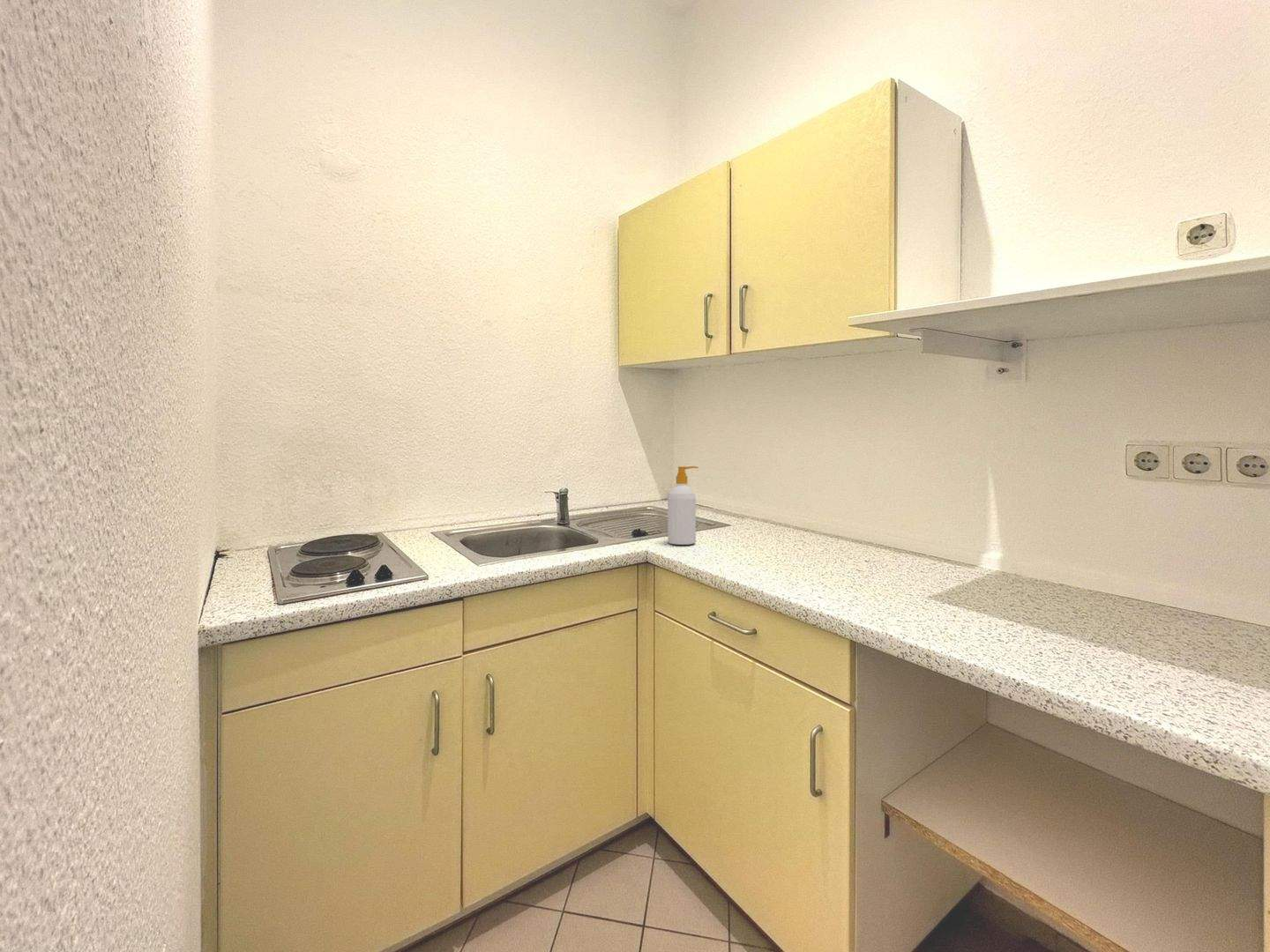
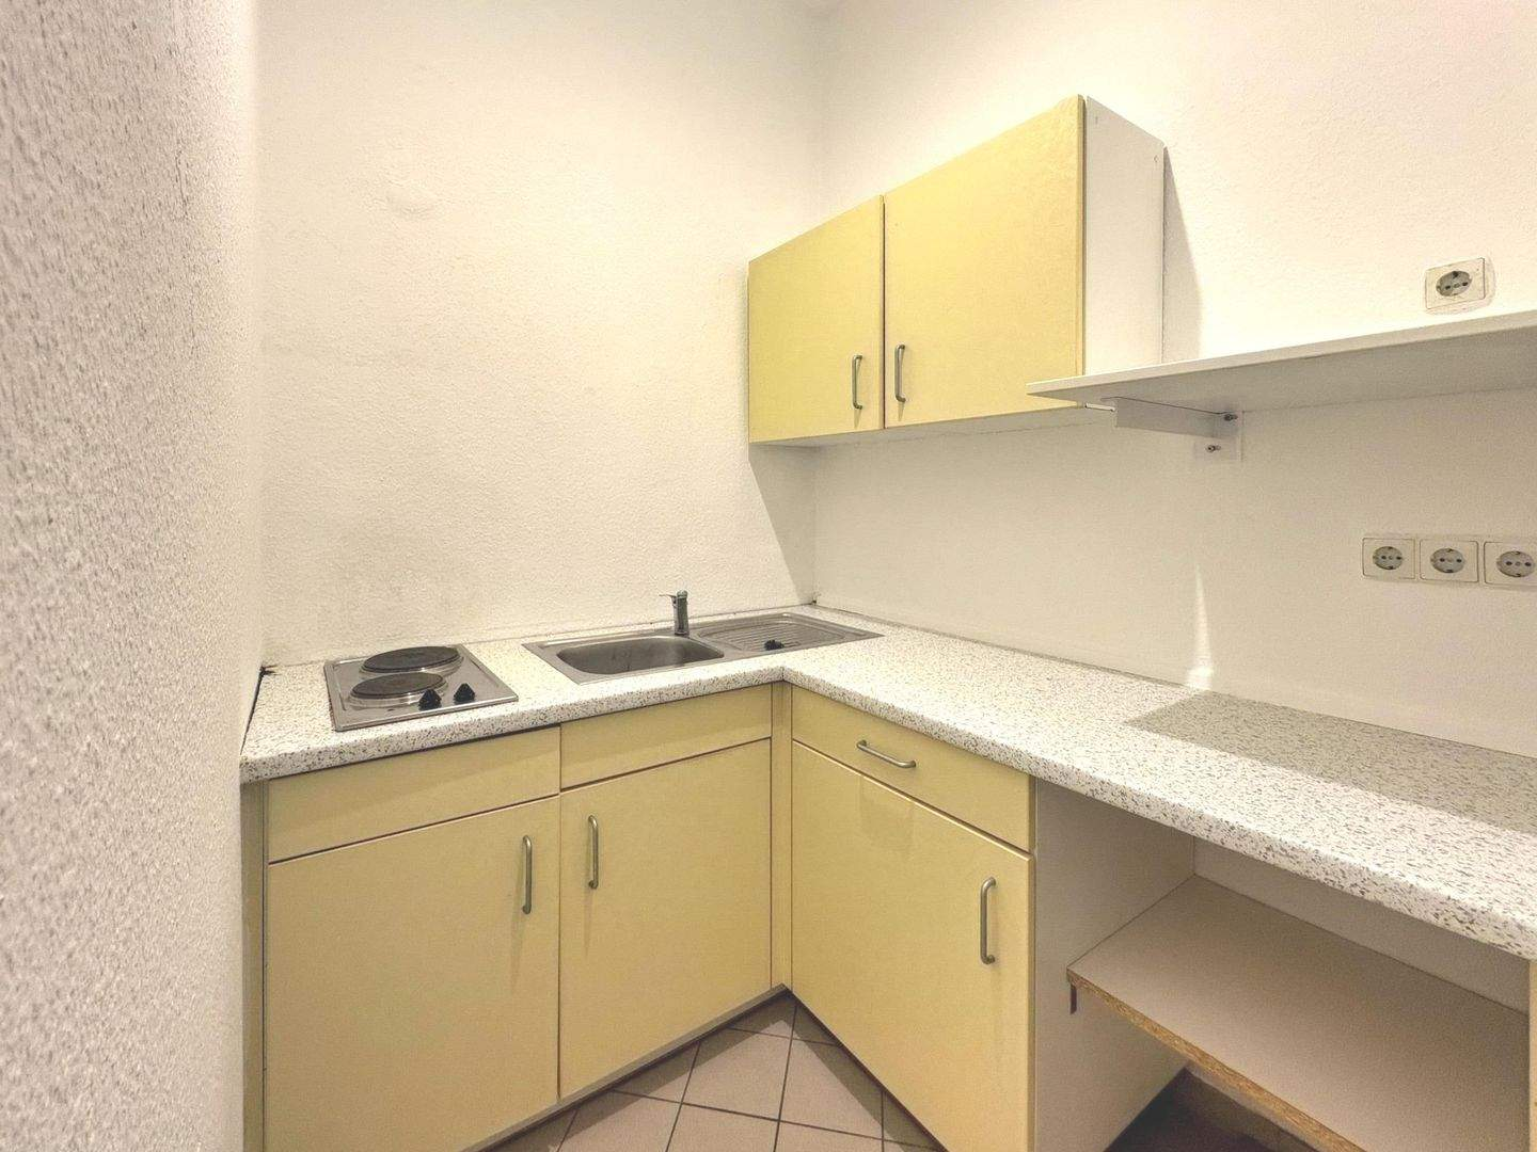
- soap bottle [667,465,699,546]
